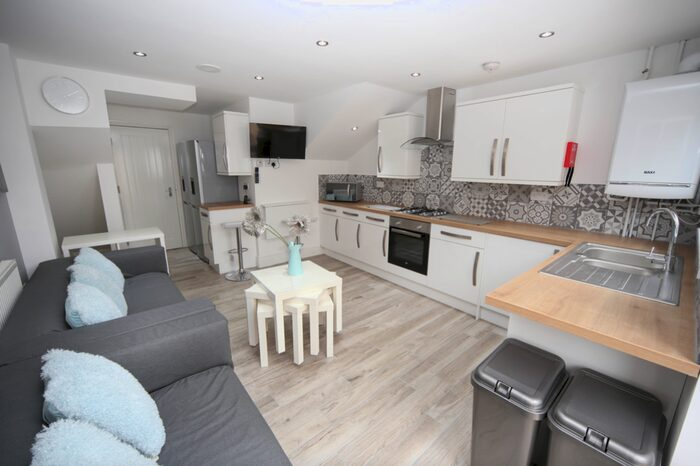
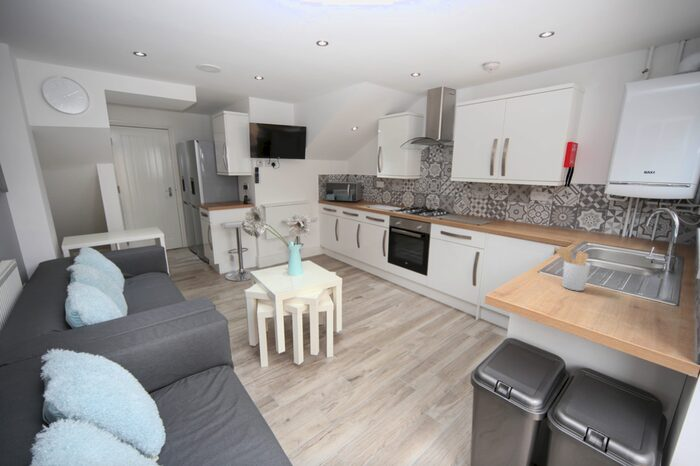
+ utensil holder [553,246,592,292]
